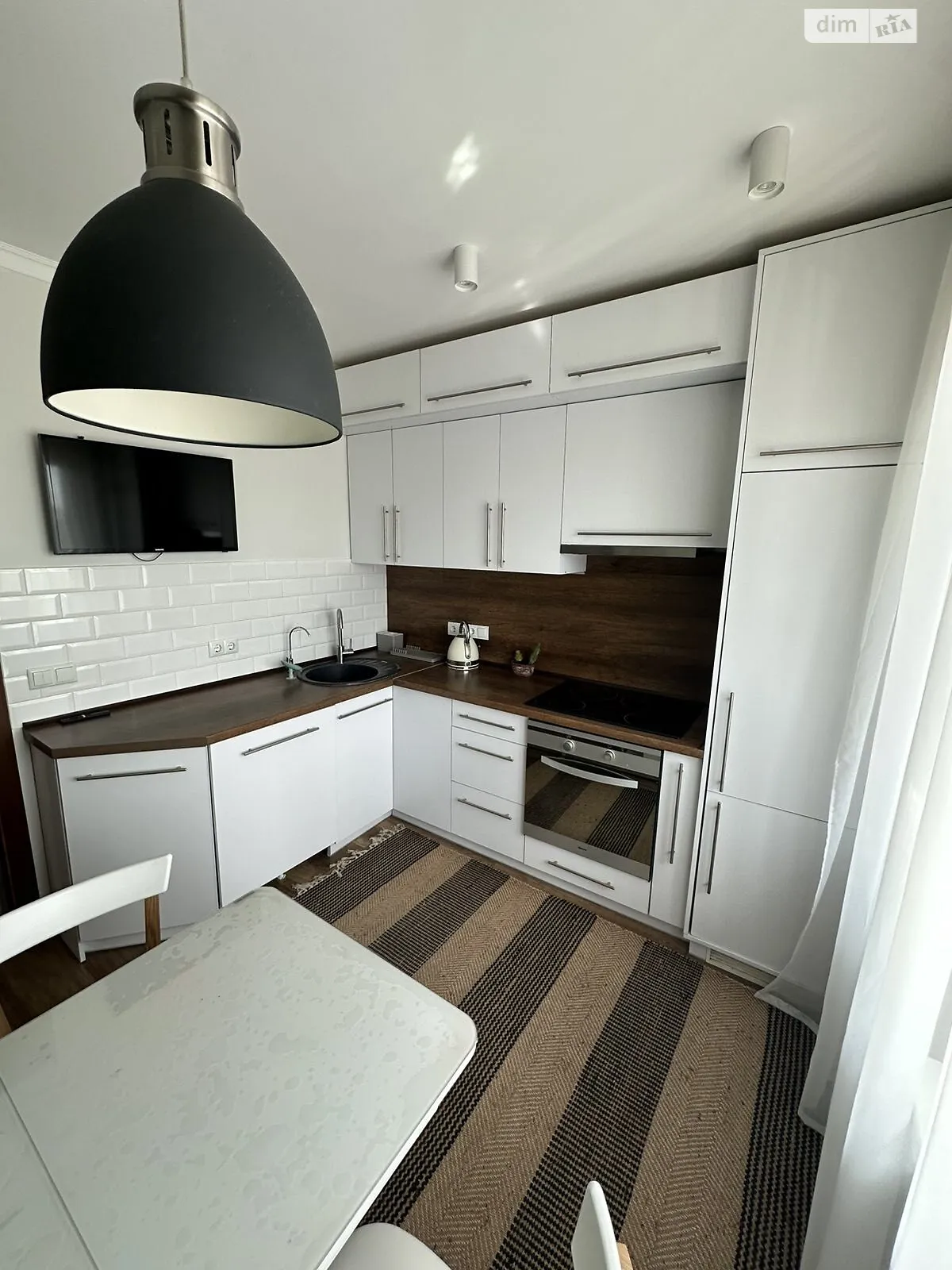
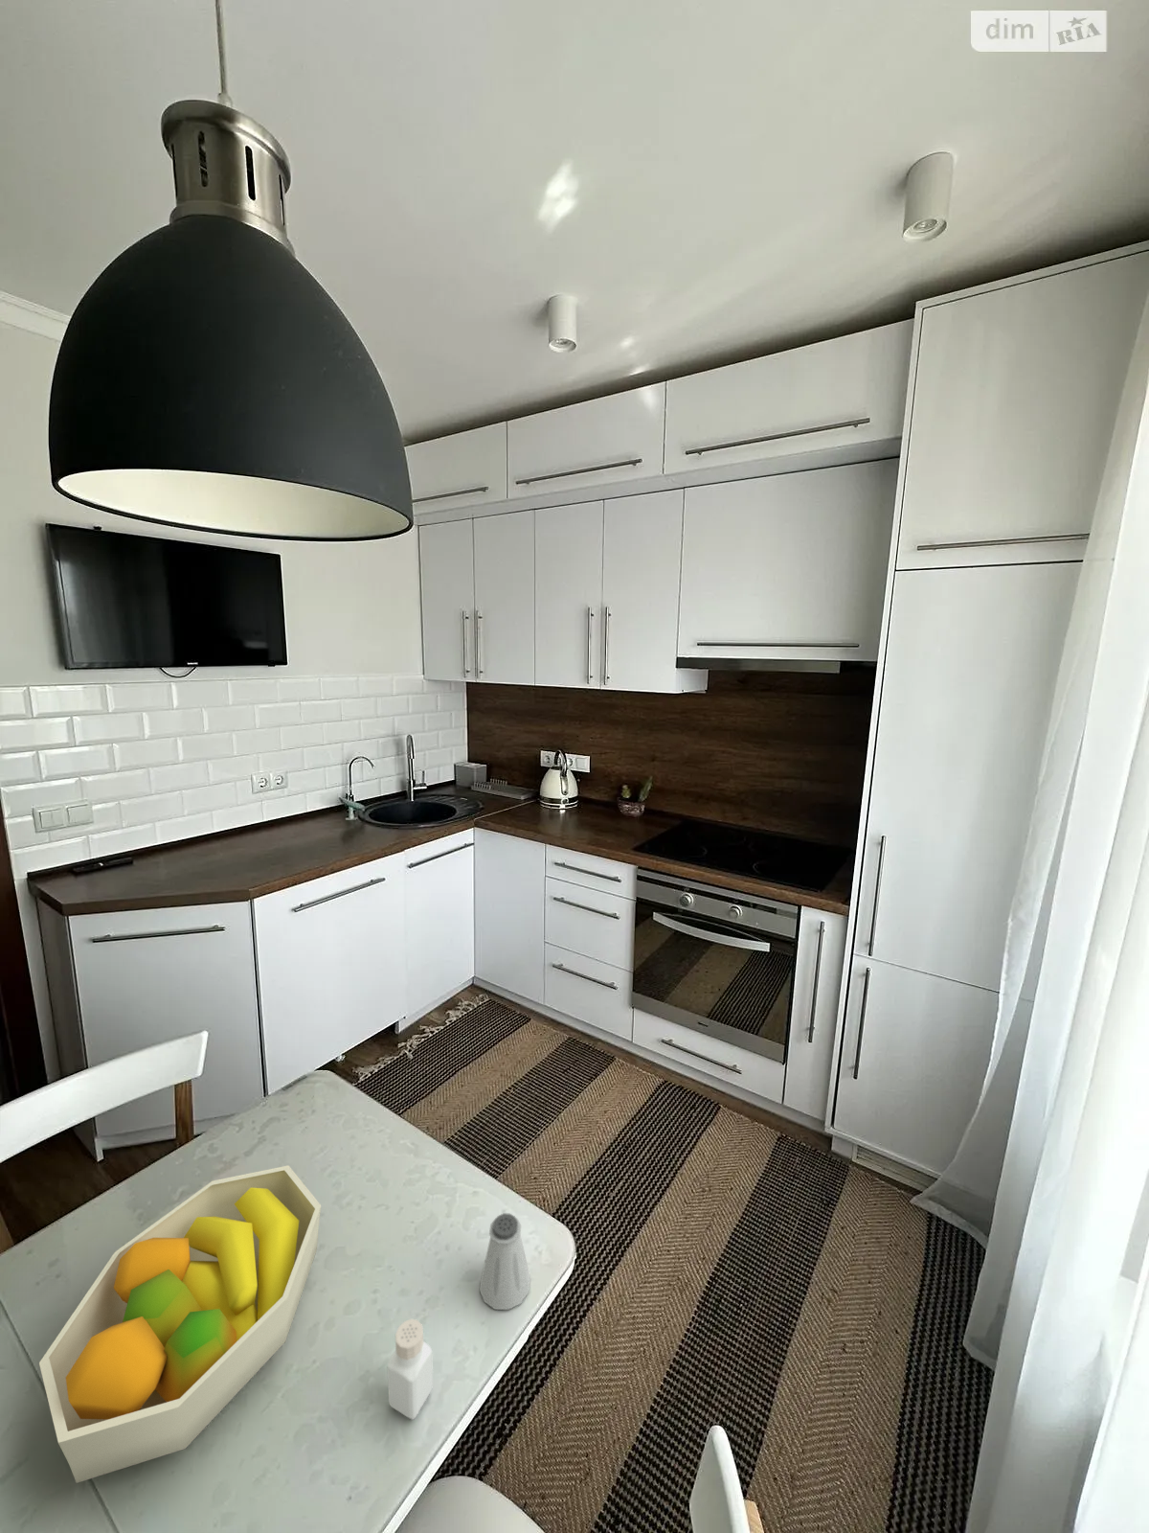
+ saltshaker [479,1212,531,1311]
+ pepper shaker [387,1318,433,1420]
+ fruit bowl [39,1164,322,1485]
